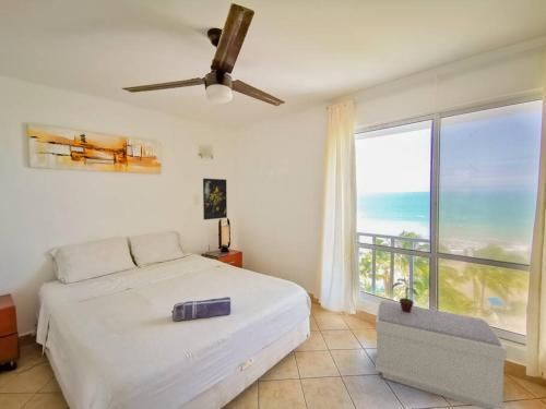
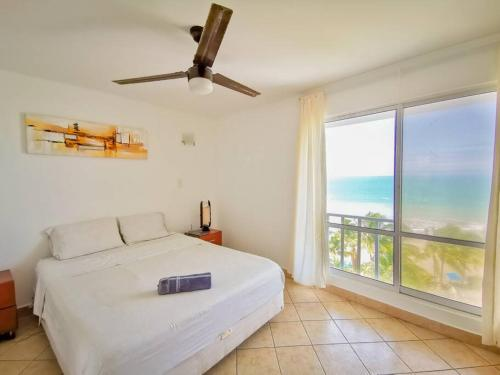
- potted plant [390,277,424,313]
- bench [373,300,508,409]
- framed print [202,178,228,220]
